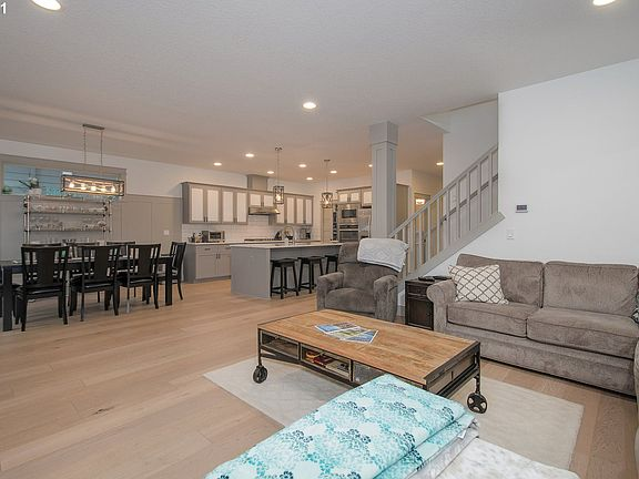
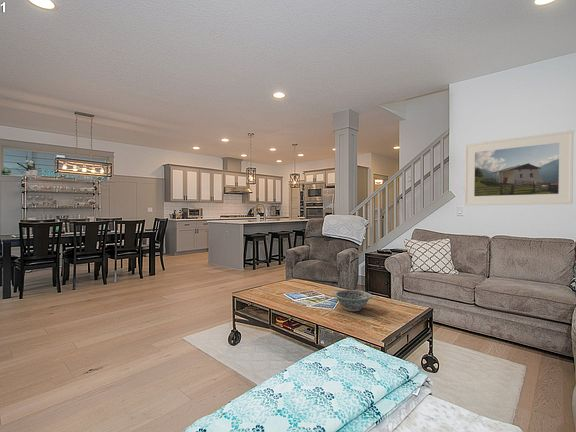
+ decorative bowl [333,289,373,312]
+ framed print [463,130,575,206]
